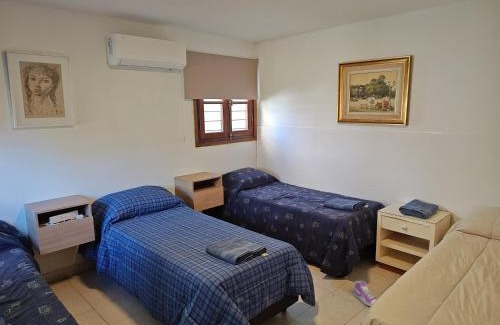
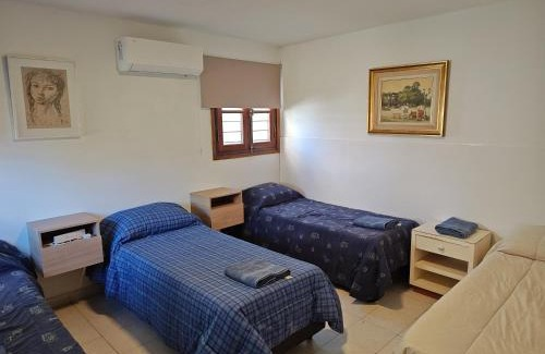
- sneaker [353,280,378,307]
